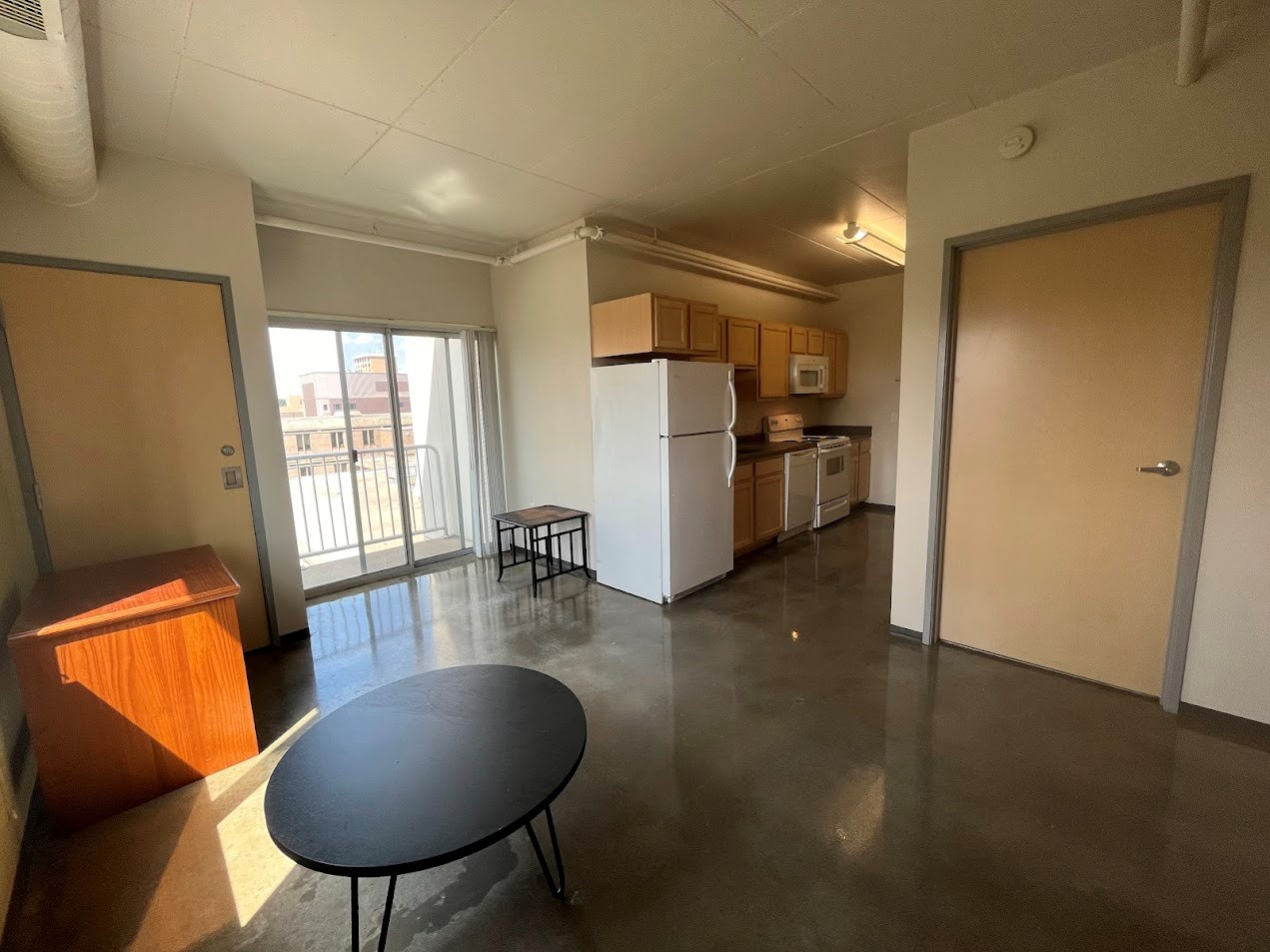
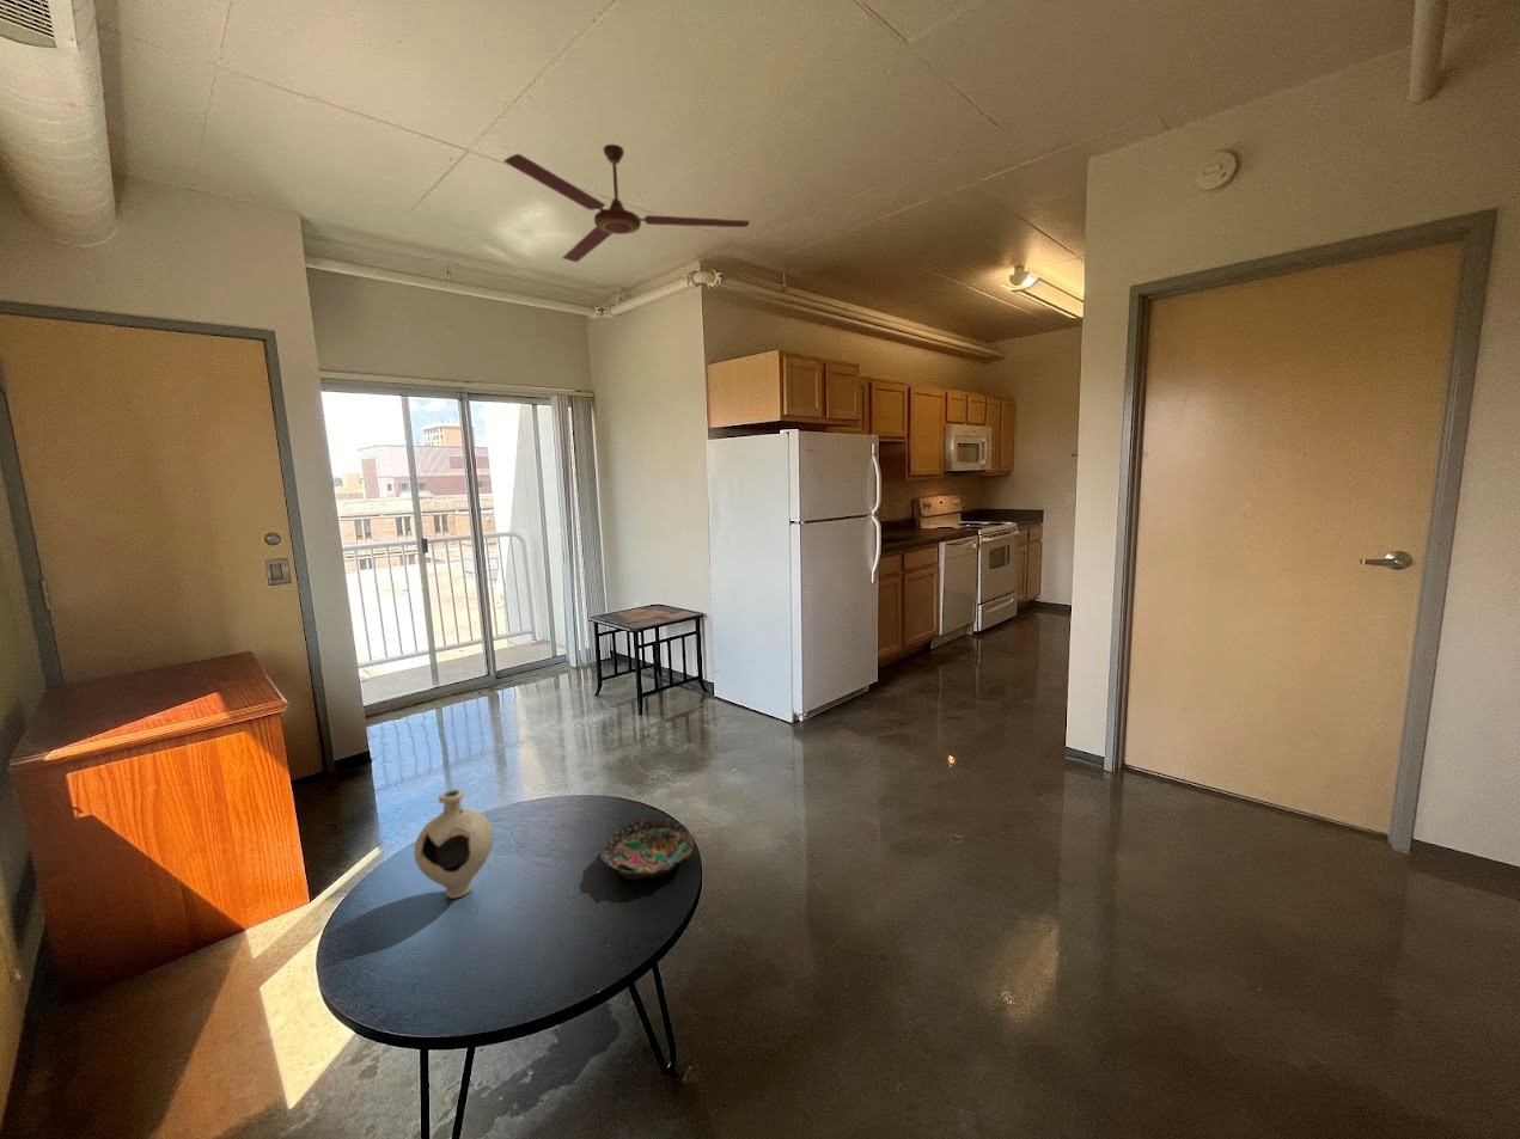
+ bowl [600,817,698,881]
+ ceiling fan [503,144,752,263]
+ decorative vase [413,788,495,900]
